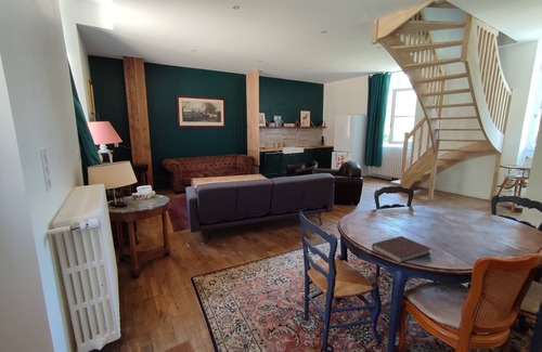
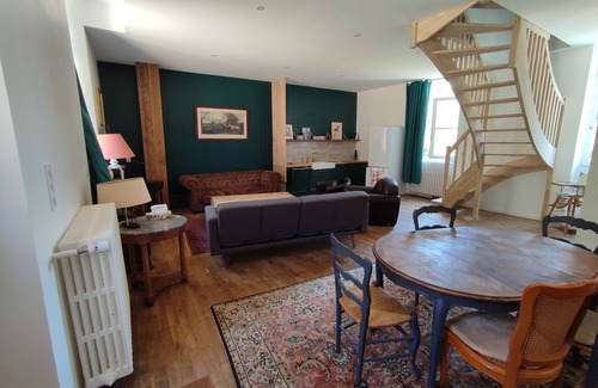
- notebook [371,235,431,264]
